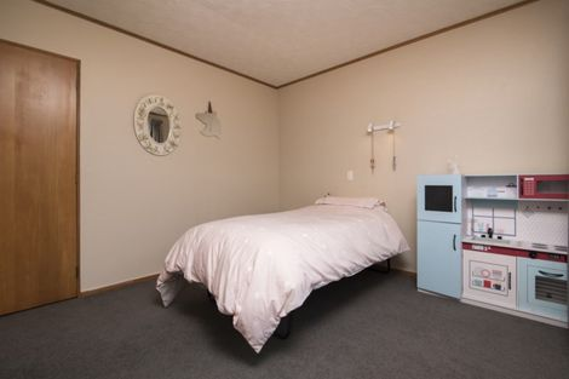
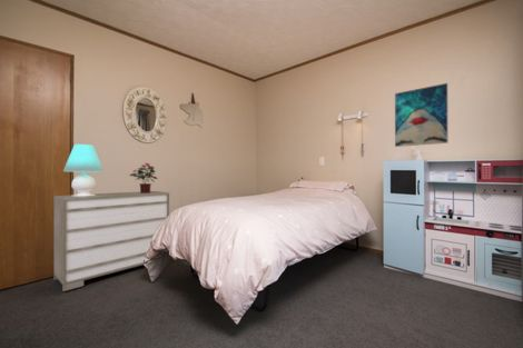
+ table lamp [62,143,105,197]
+ dresser [52,190,170,292]
+ wall art [394,82,448,148]
+ potted flower [128,162,158,193]
